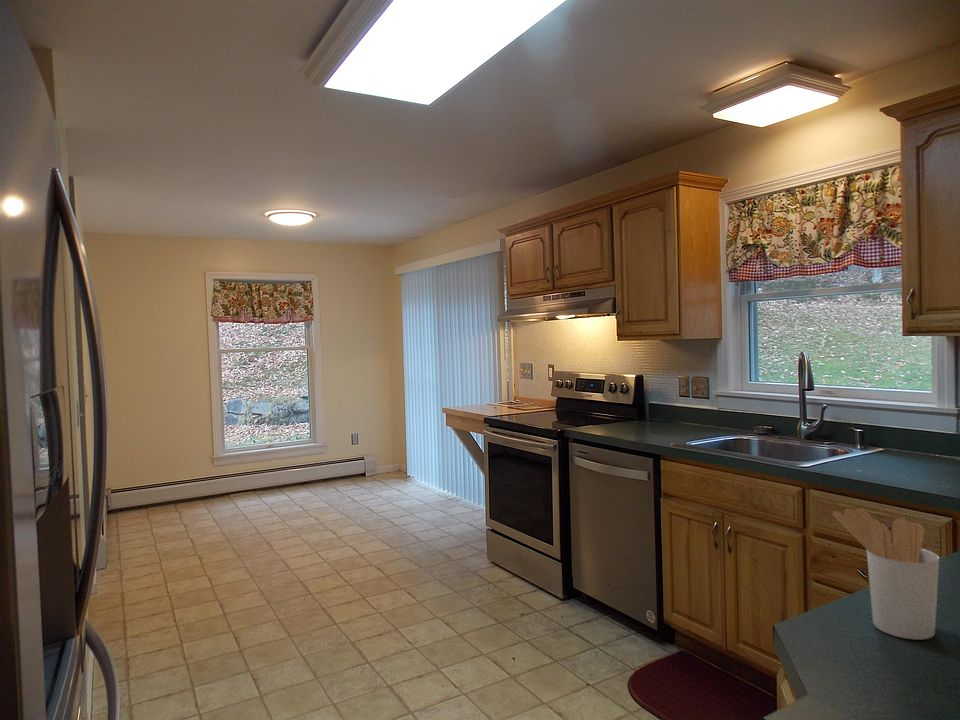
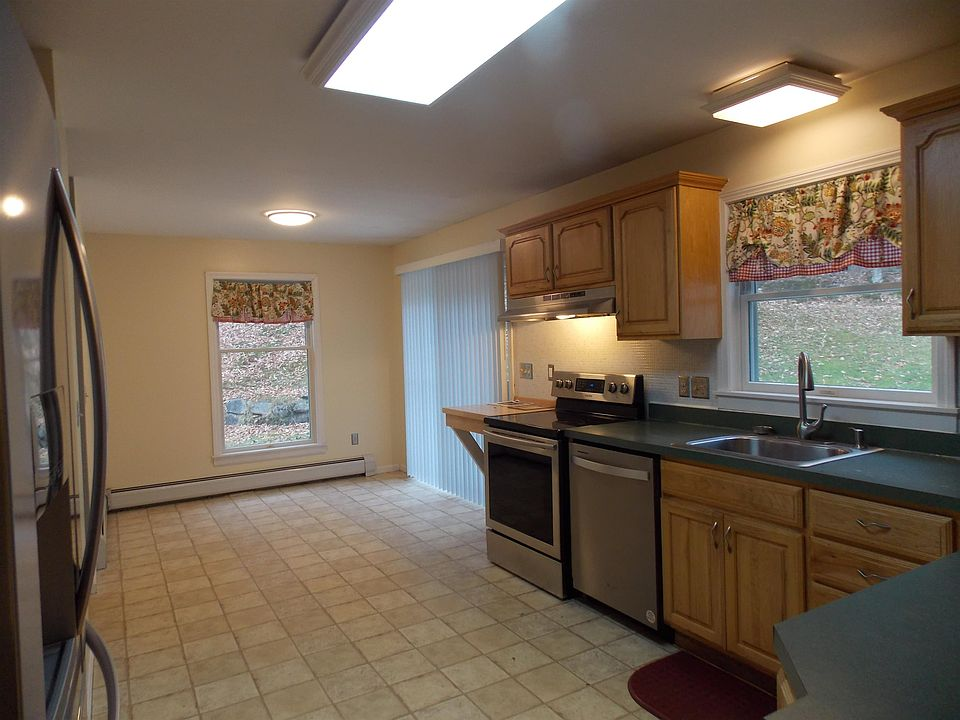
- utensil holder [832,507,940,641]
